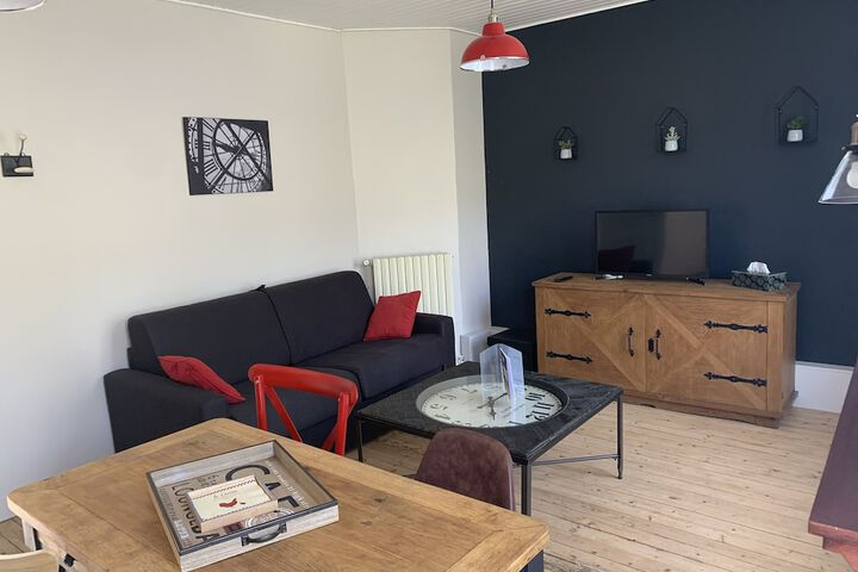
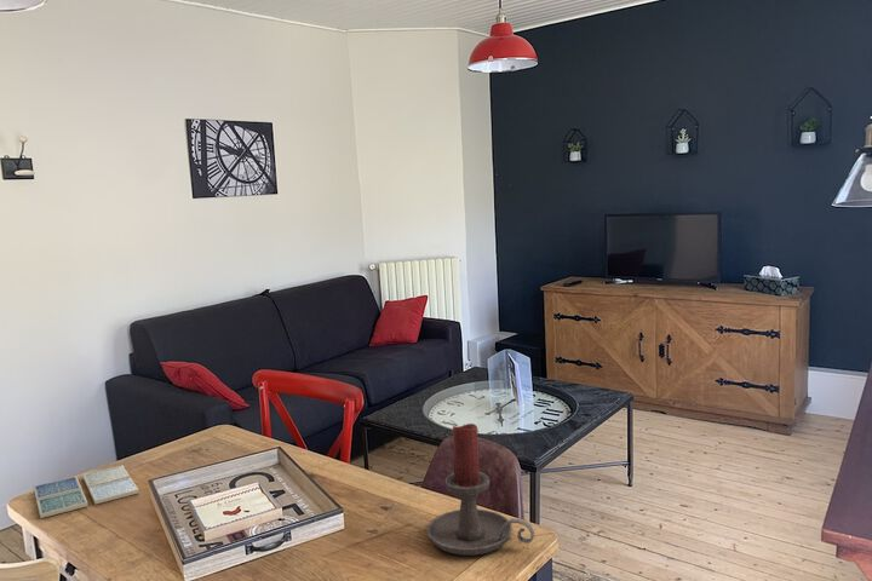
+ drink coaster [33,465,140,519]
+ candle holder [426,422,535,557]
